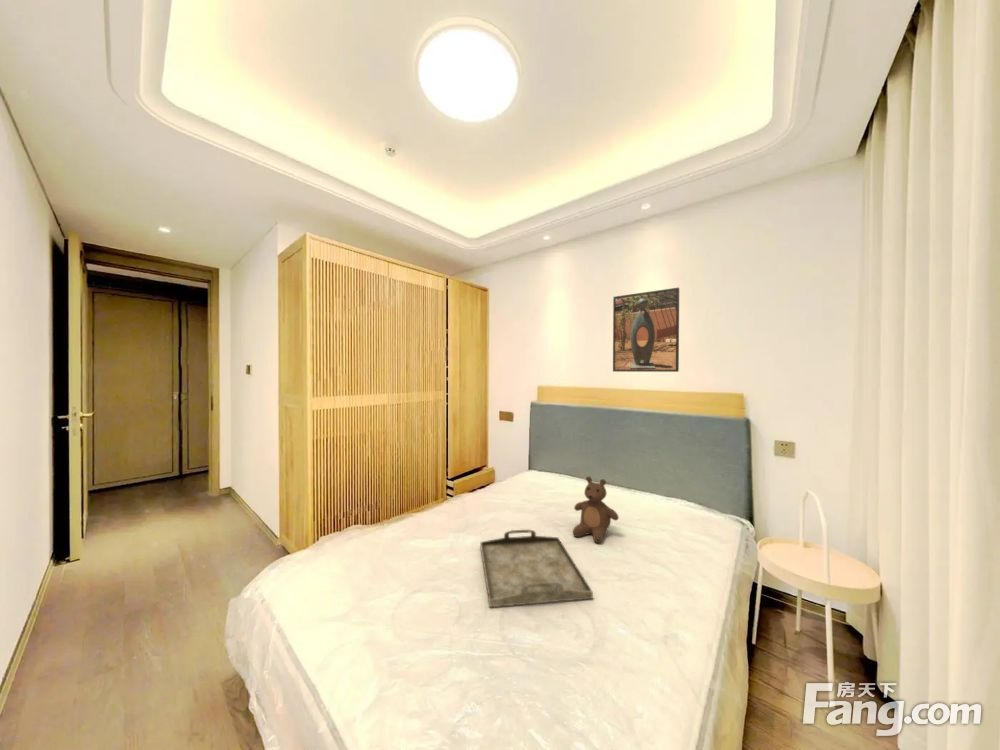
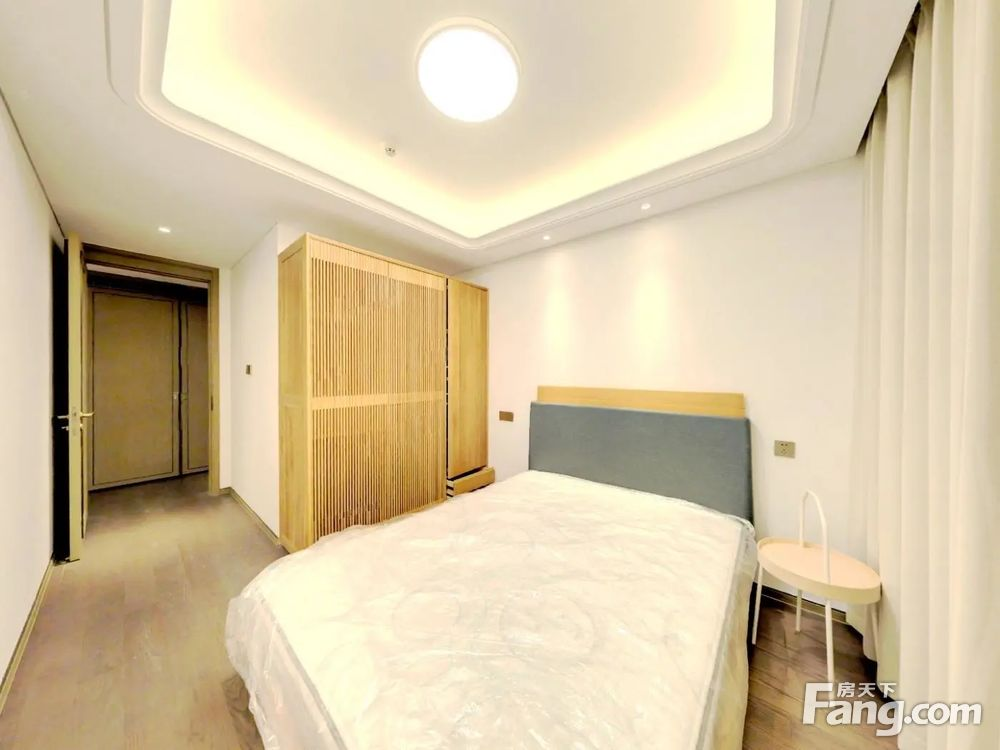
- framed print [612,287,680,373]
- serving tray [479,529,594,608]
- teddy bear [572,475,620,544]
